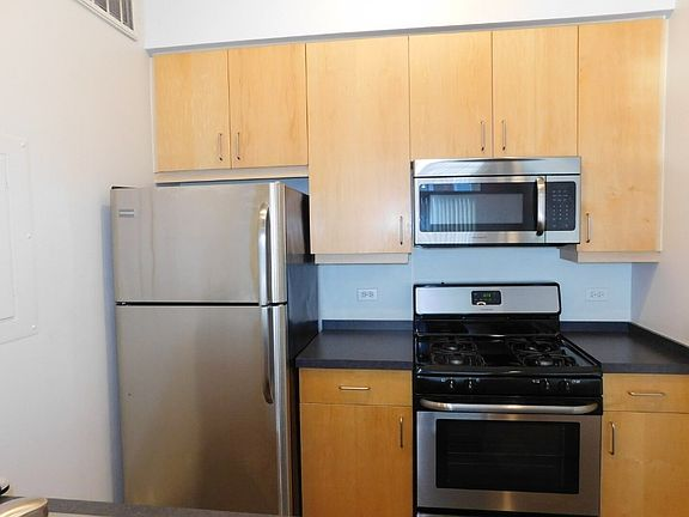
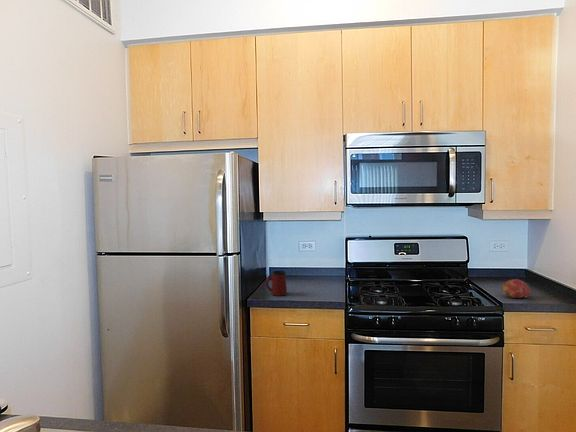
+ fruit [501,278,531,299]
+ mug [265,270,288,297]
